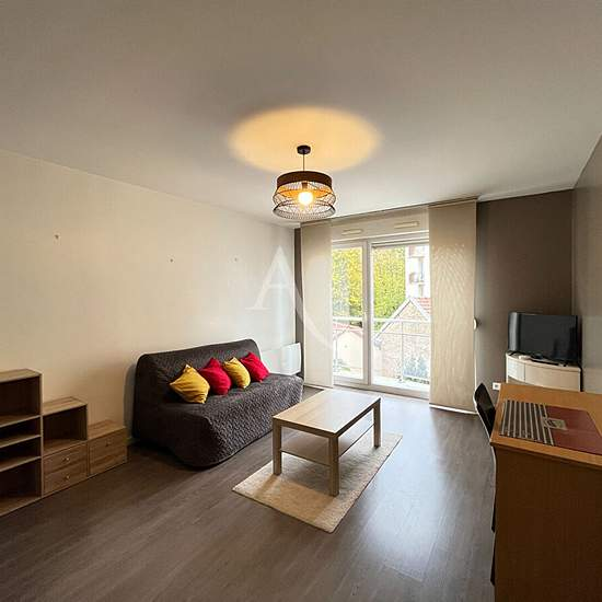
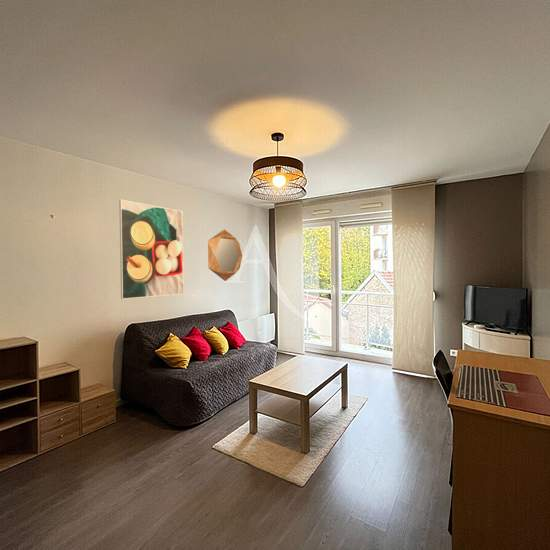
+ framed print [118,199,185,300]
+ home mirror [207,229,243,282]
